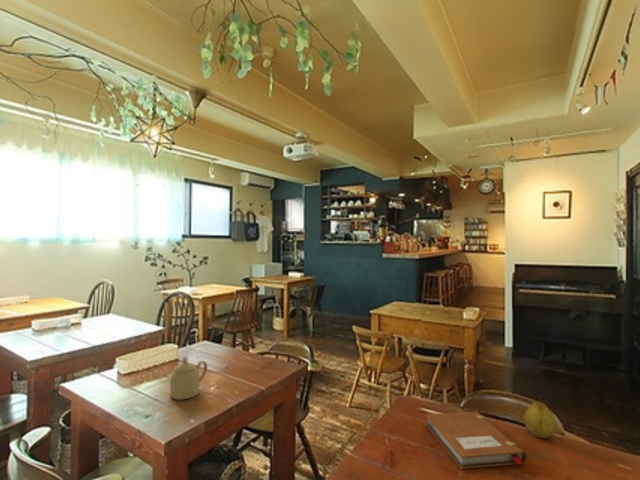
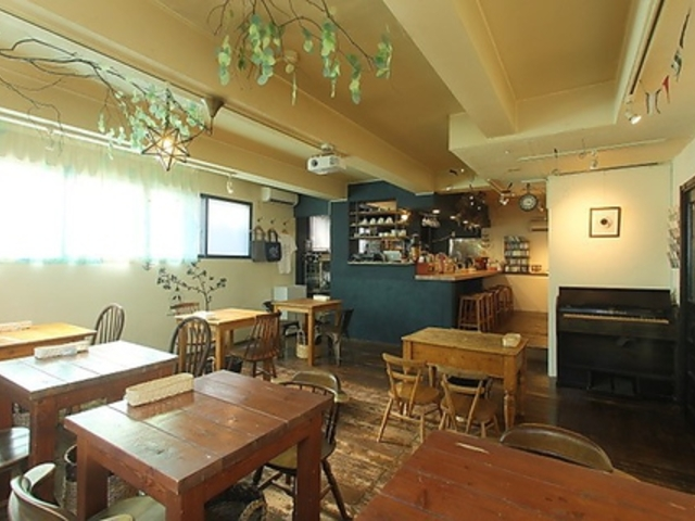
- fruit [523,394,556,439]
- sugar bowl [169,356,208,401]
- notebook [424,410,527,470]
